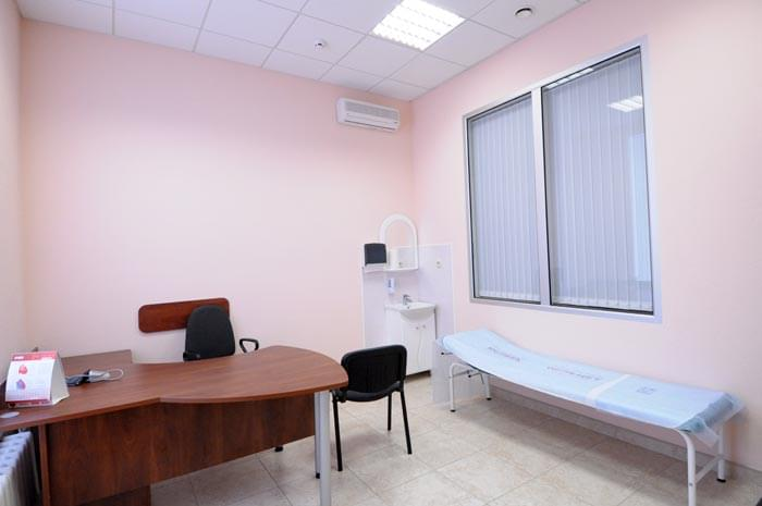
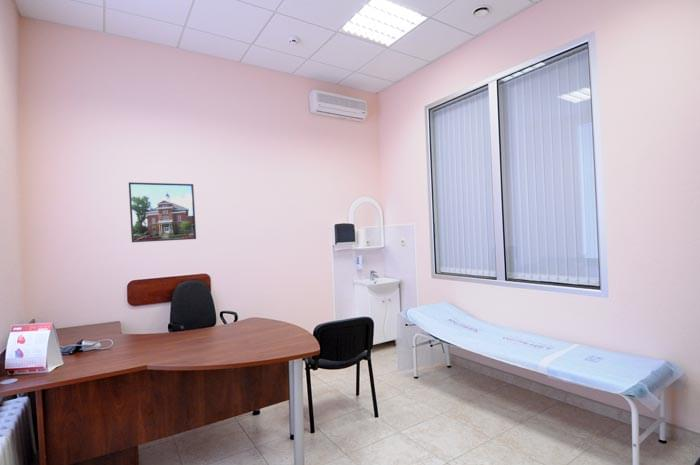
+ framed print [128,181,197,243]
